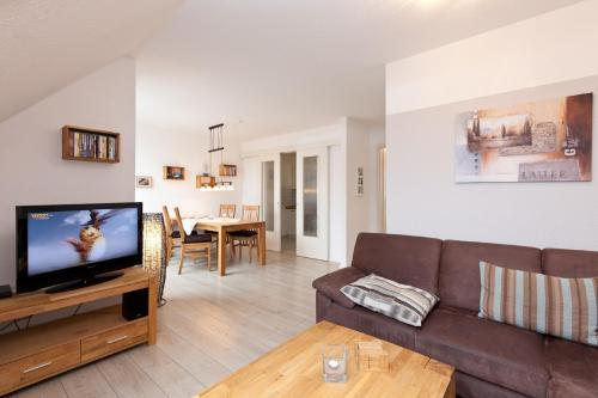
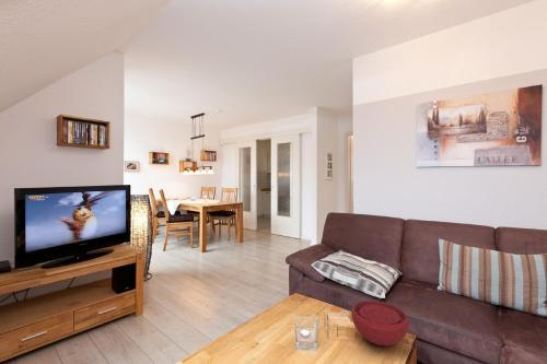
+ bowl [350,300,410,347]
